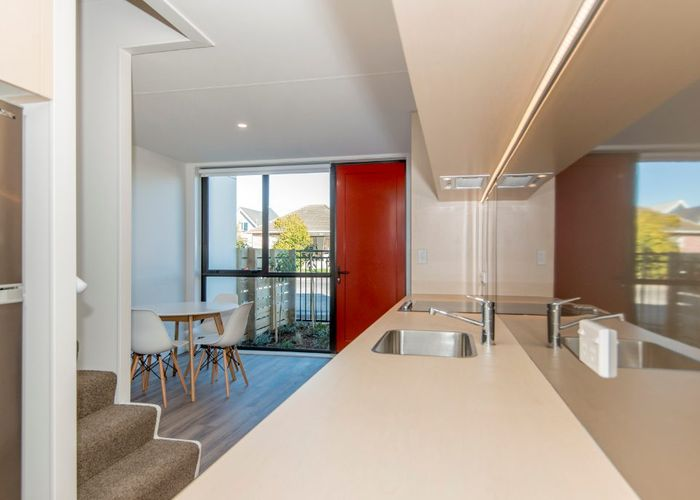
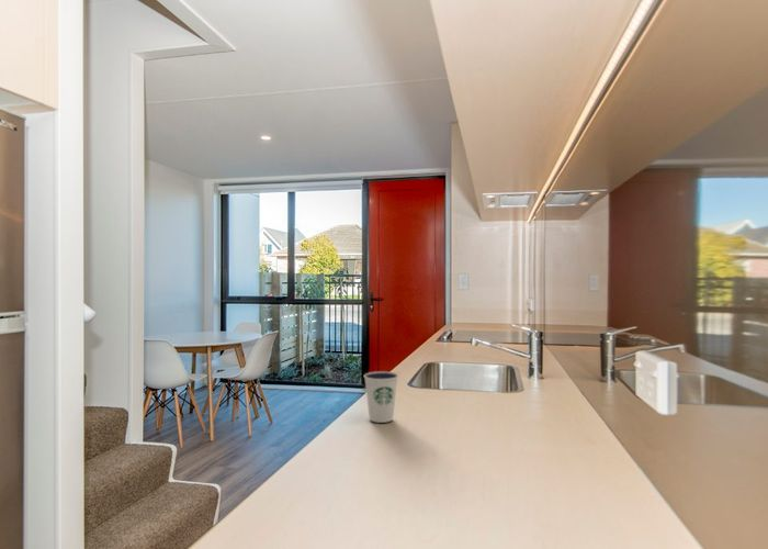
+ dixie cup [363,370,399,424]
